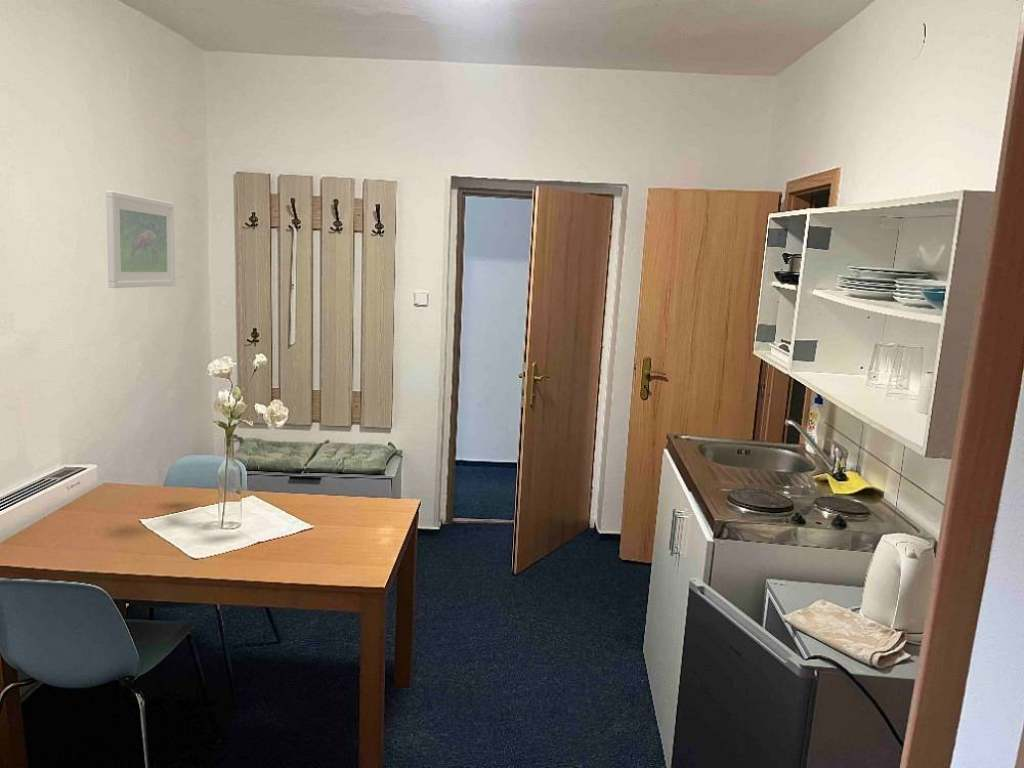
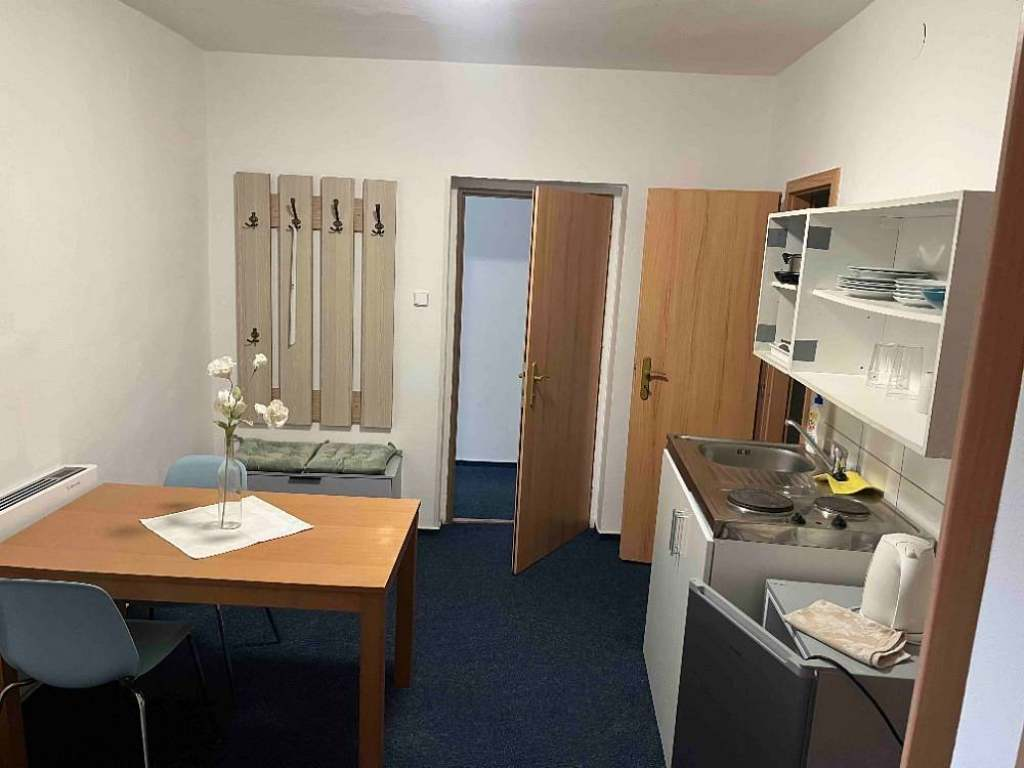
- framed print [105,190,176,289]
